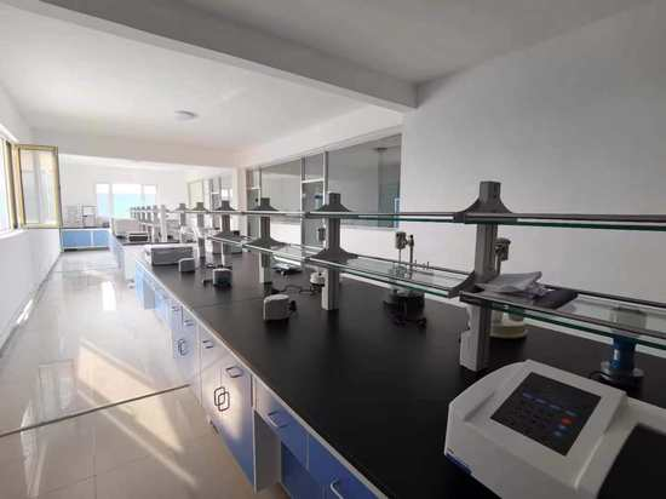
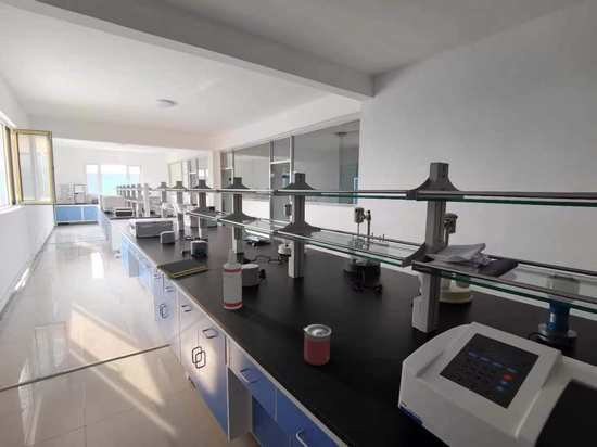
+ spray bottle [223,248,243,310]
+ beverage cup [303,323,332,366]
+ notepad [155,257,208,279]
